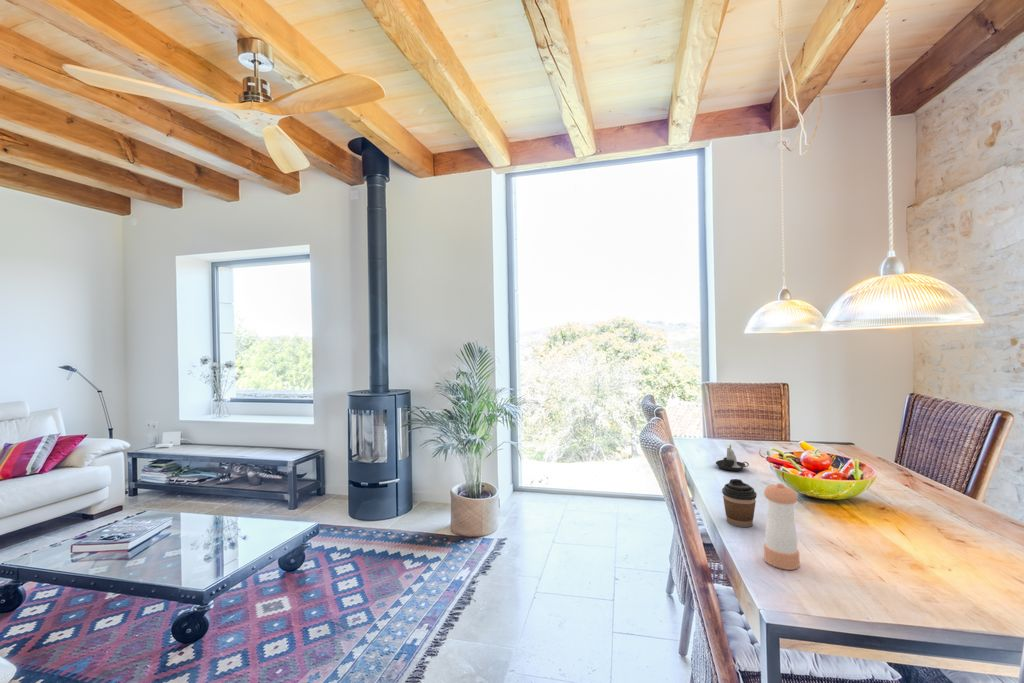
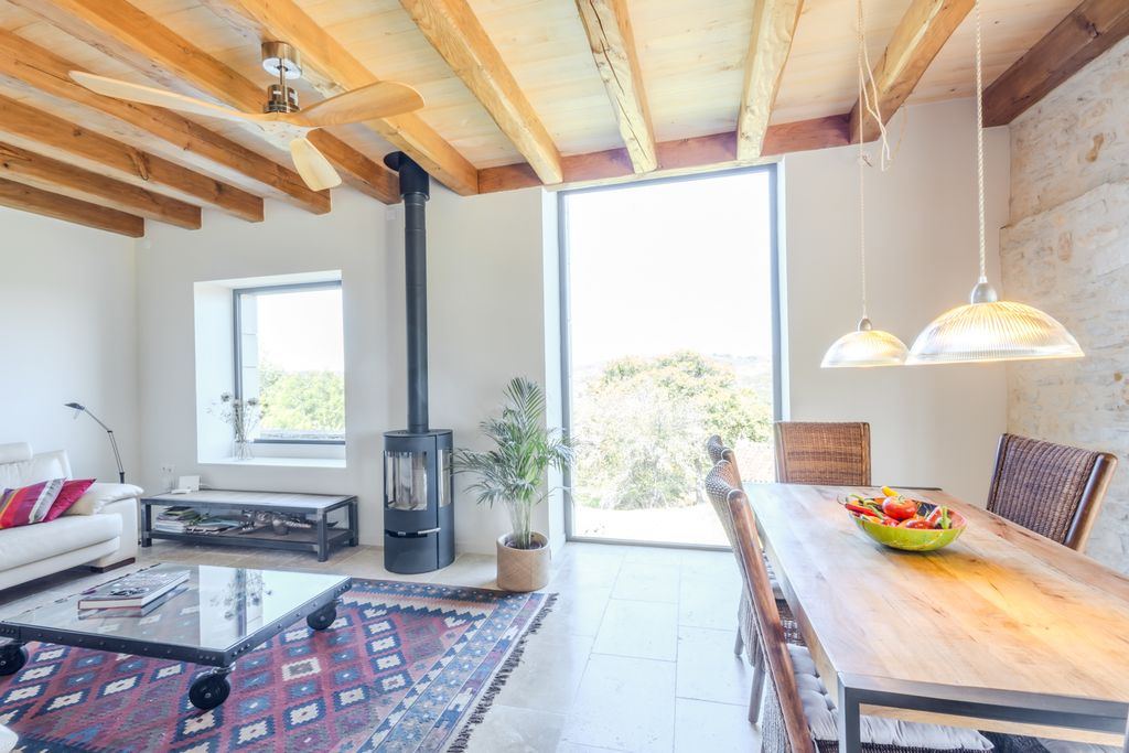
- candle [715,443,750,472]
- coffee cup [721,478,758,528]
- pepper shaker [763,482,800,571]
